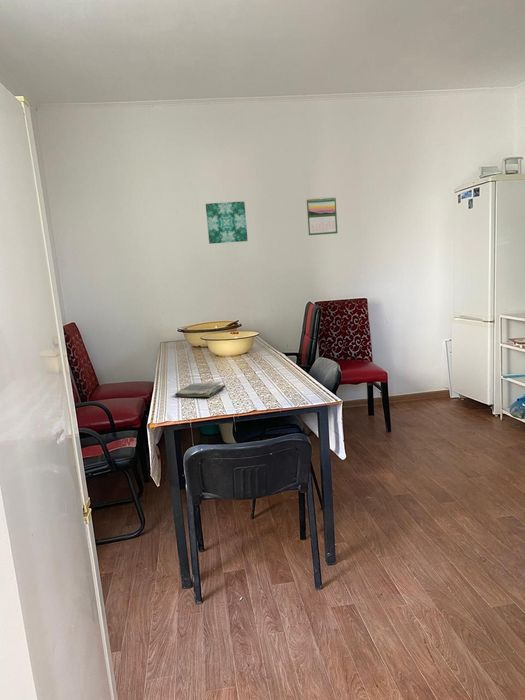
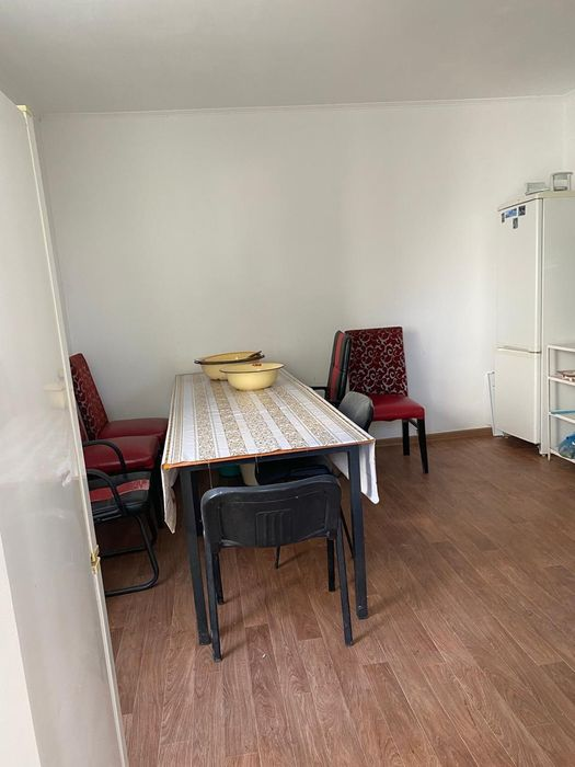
- wall art [205,200,249,245]
- calendar [306,196,338,236]
- dish towel [174,380,227,398]
